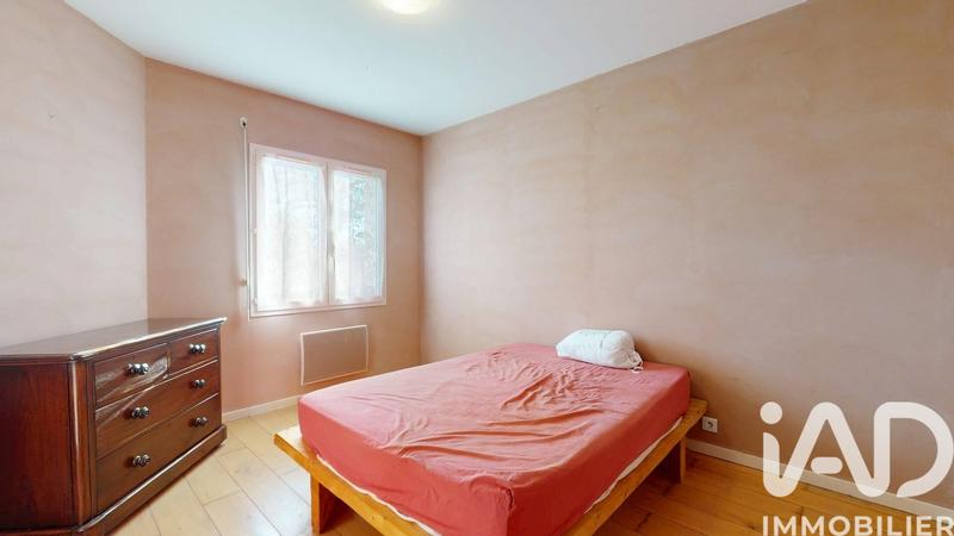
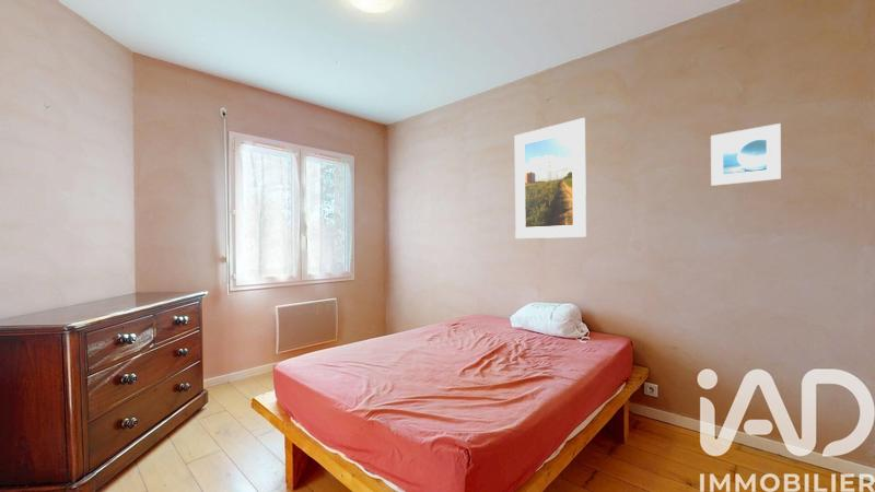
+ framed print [514,117,587,239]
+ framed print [710,122,782,187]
